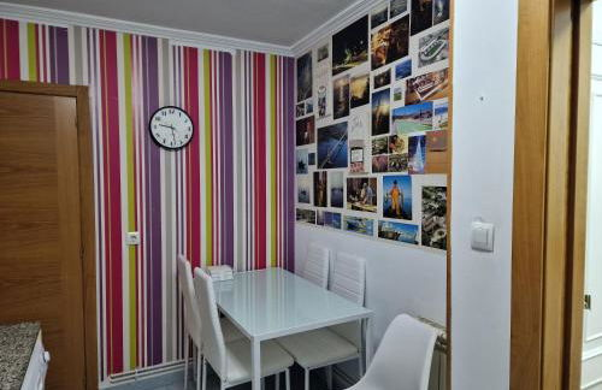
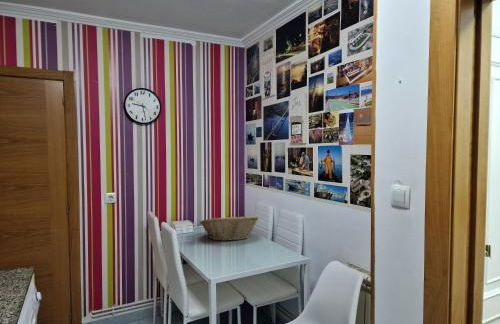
+ fruit basket [199,215,259,242]
